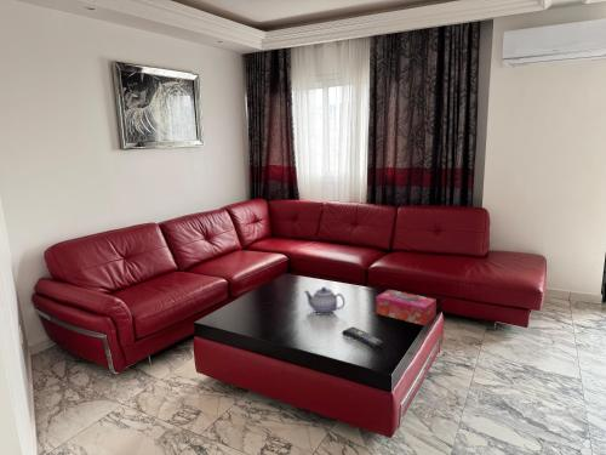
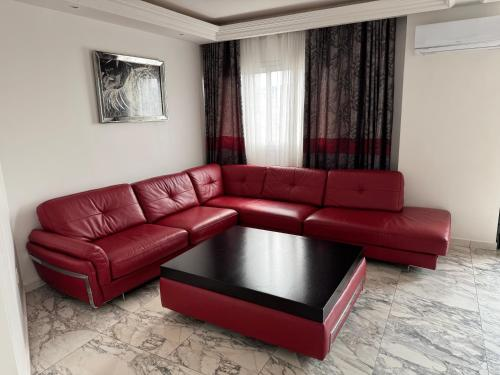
- teapot [303,286,347,317]
- remote control [341,326,384,348]
- tissue box [375,289,438,326]
